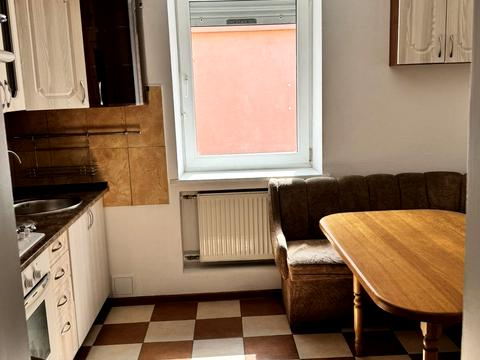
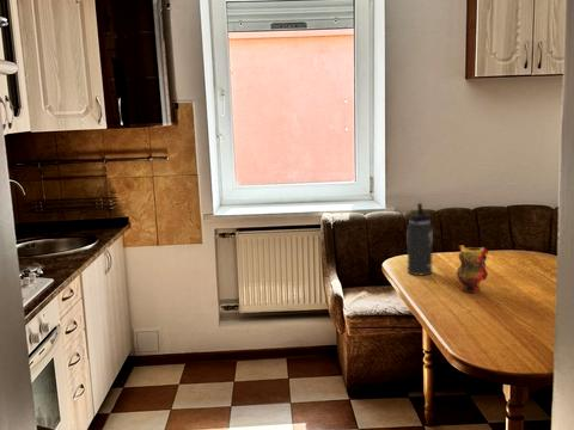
+ thermos bottle [405,202,434,277]
+ teapot [456,244,489,294]
